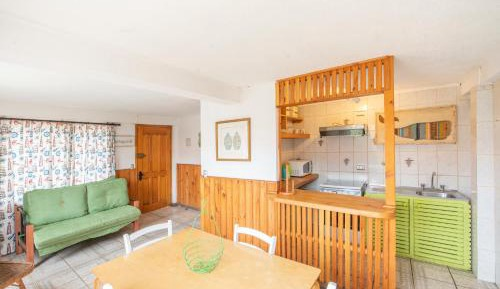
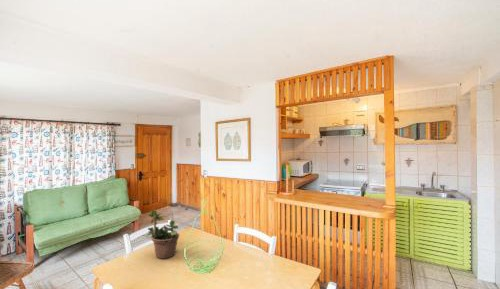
+ potted plant [146,204,180,260]
